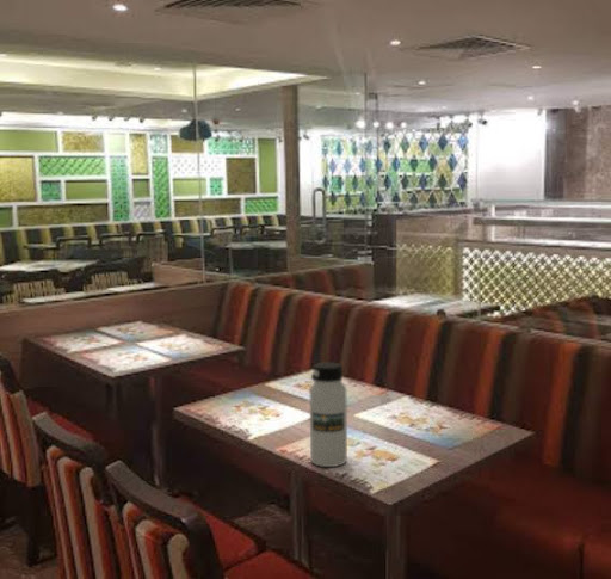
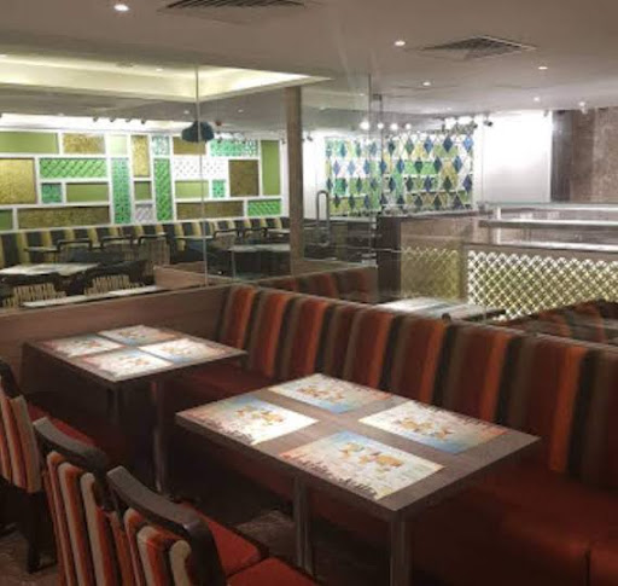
- water bottle [309,361,348,468]
